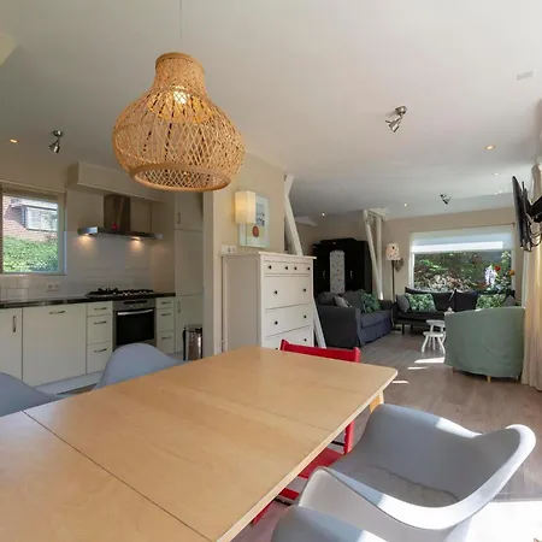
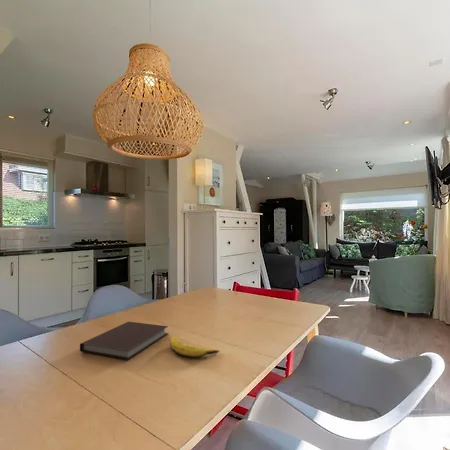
+ notebook [79,321,169,361]
+ banana [169,335,221,359]
